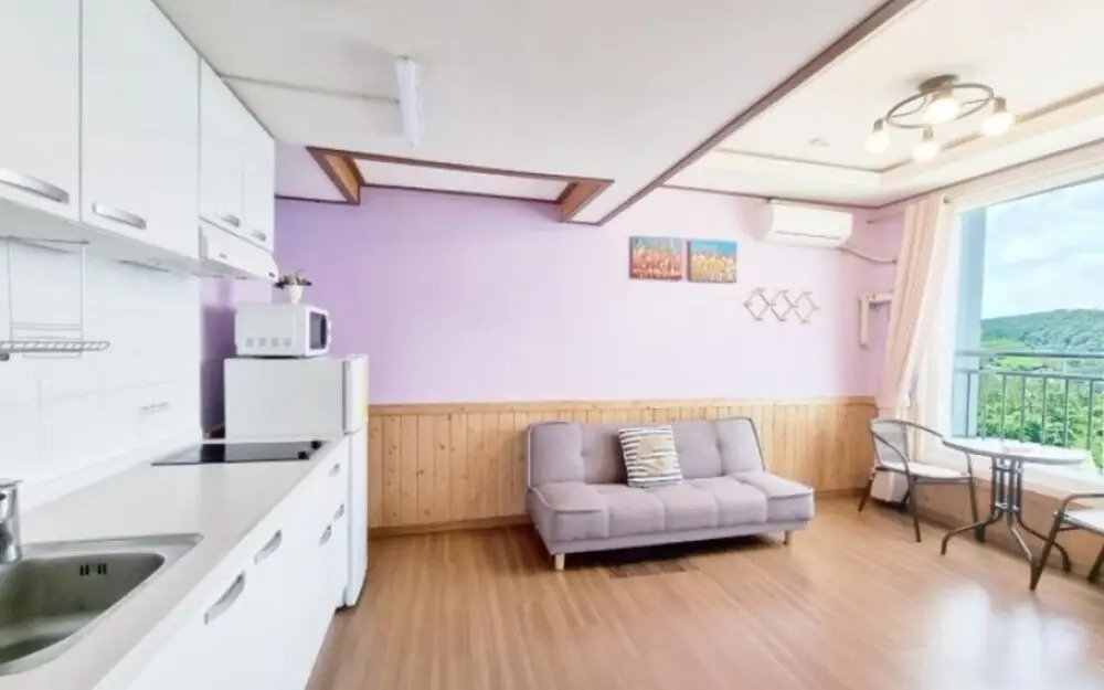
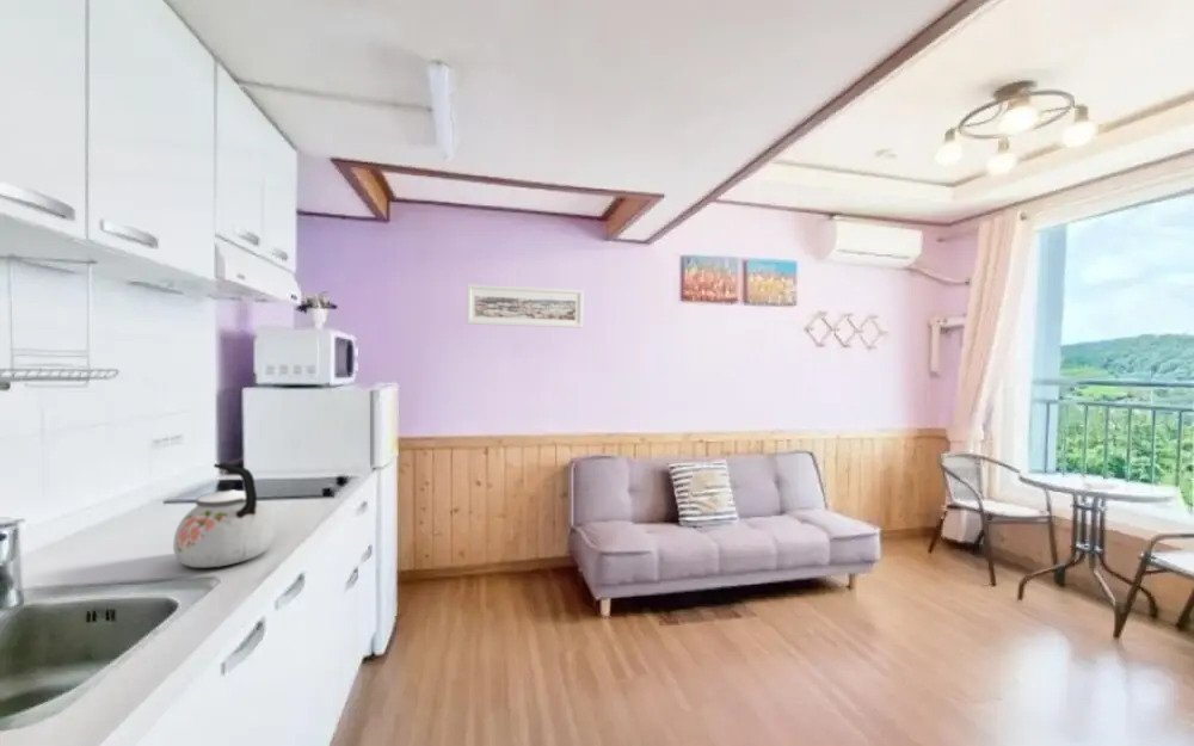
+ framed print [466,283,584,329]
+ kettle [172,461,275,569]
